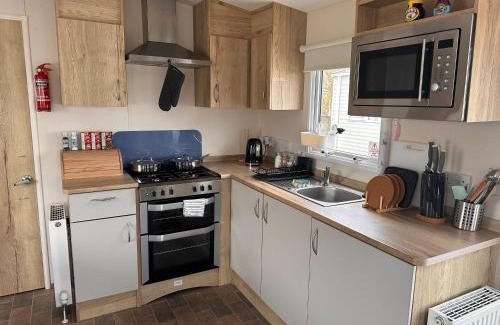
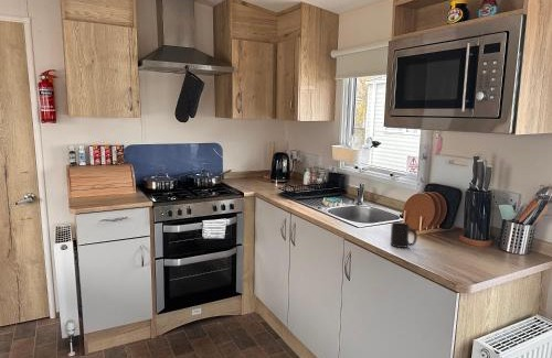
+ mug [390,221,418,249]
